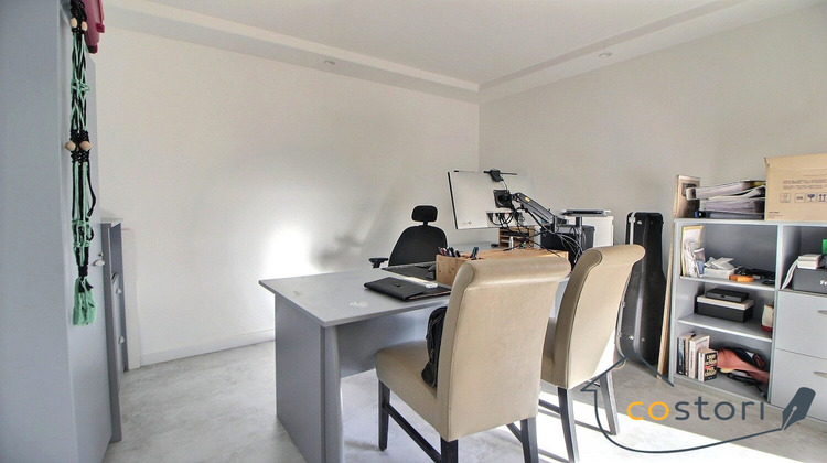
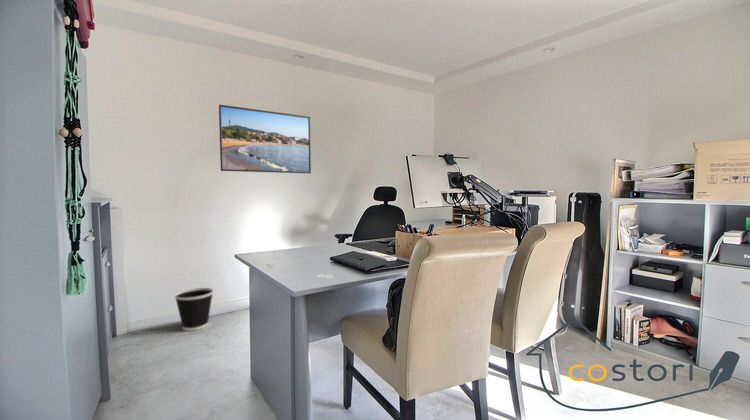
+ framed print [218,104,312,174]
+ wastebasket [173,287,214,332]
